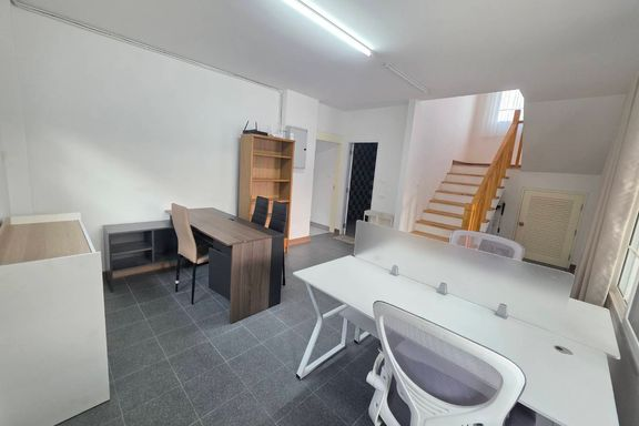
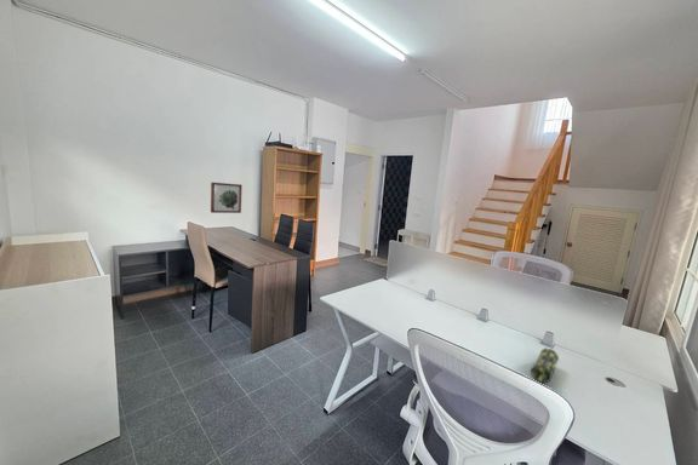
+ wall art [210,182,244,214]
+ pencil case [530,346,560,384]
